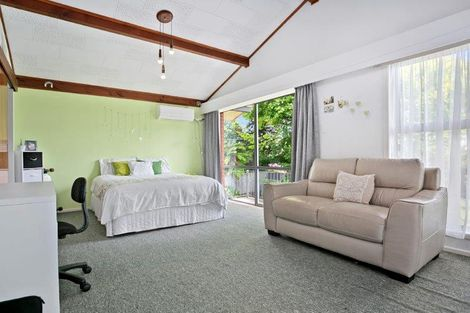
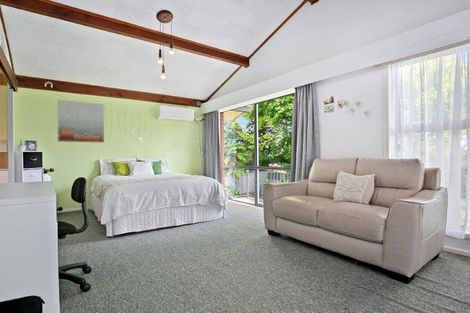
+ wall art [57,99,105,143]
